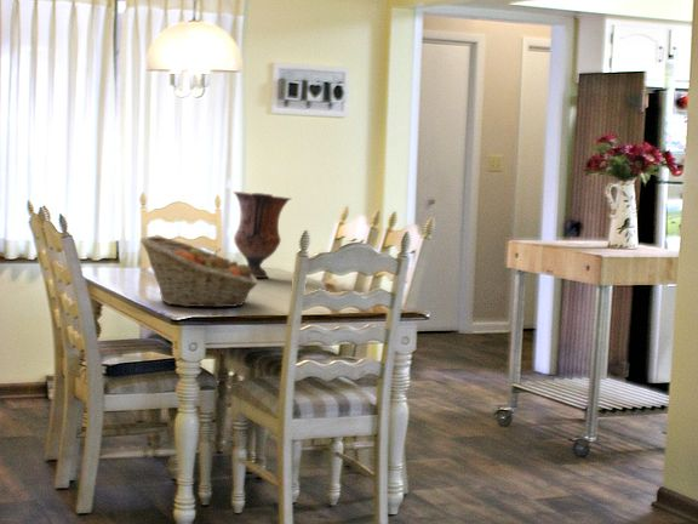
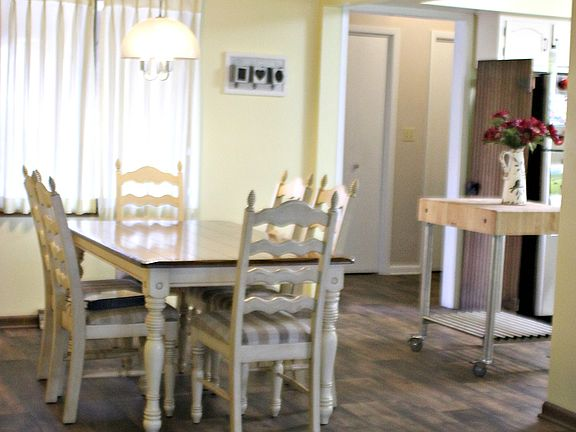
- vase [231,190,292,279]
- fruit basket [139,235,259,308]
